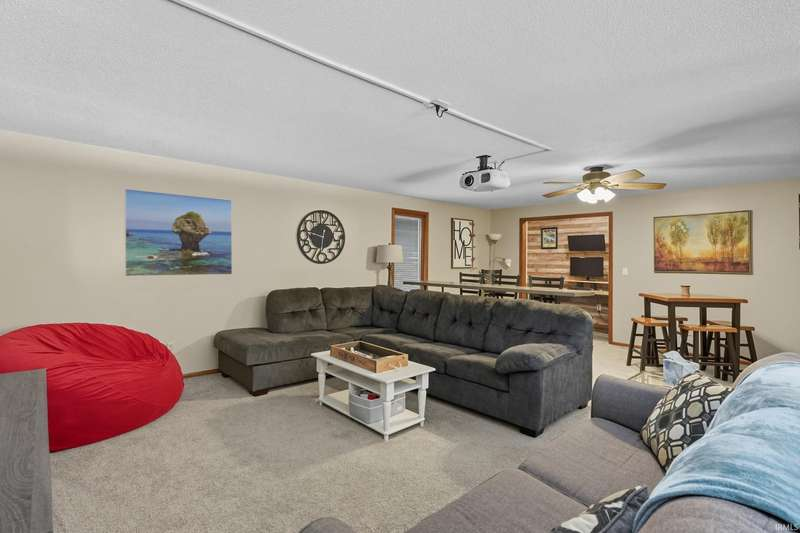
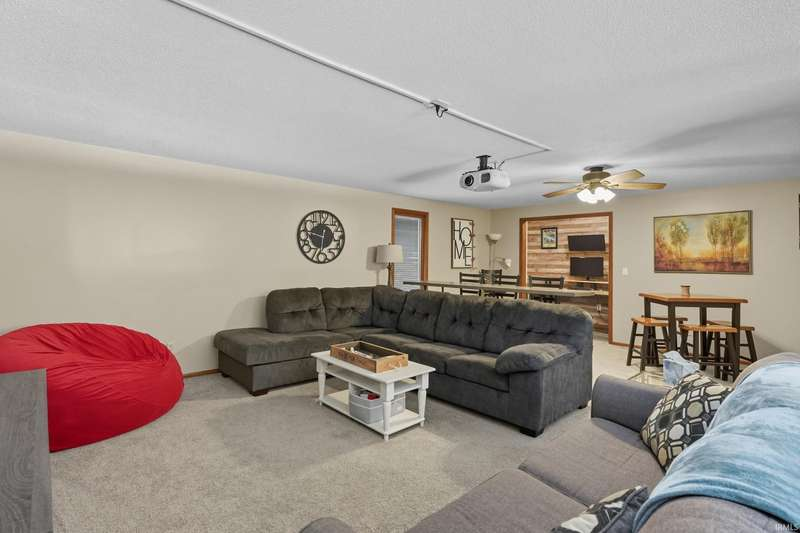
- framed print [124,188,233,277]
